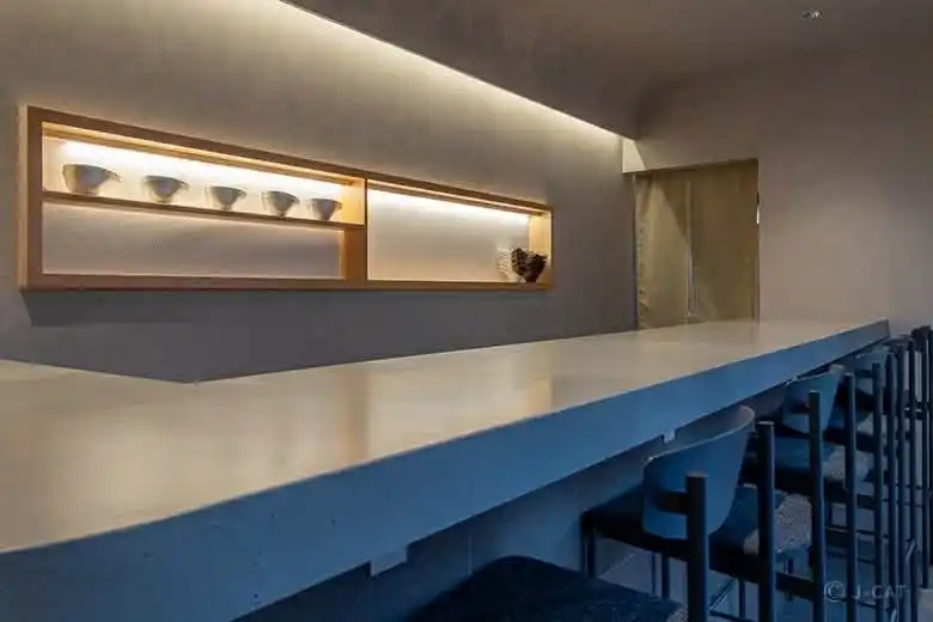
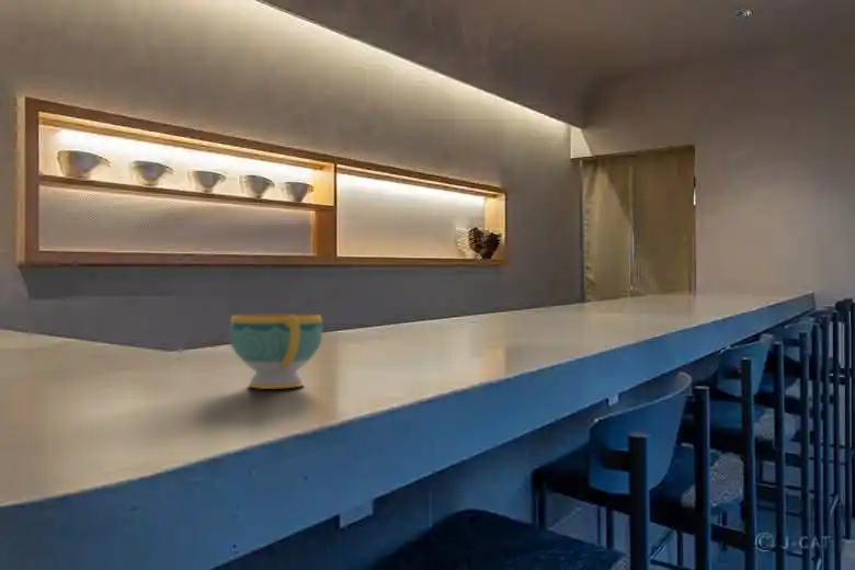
+ teacup [228,312,323,390]
